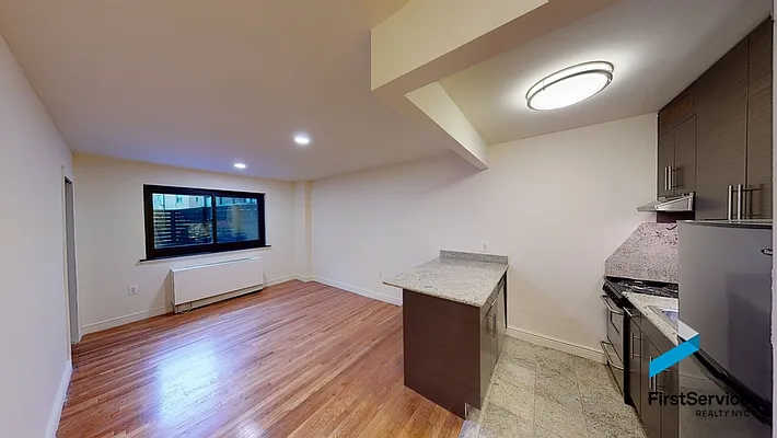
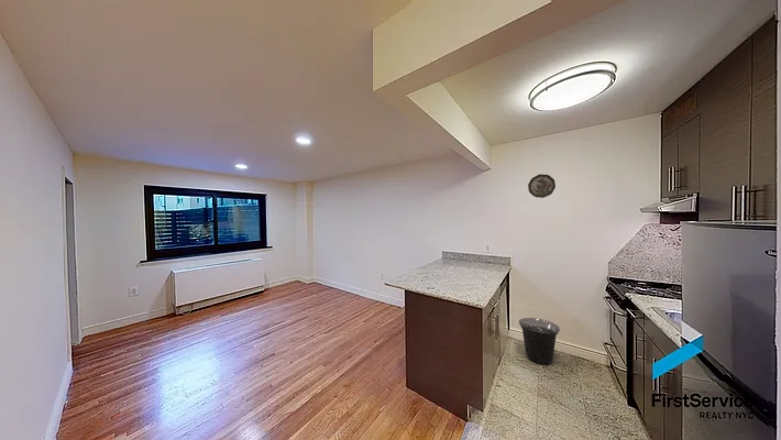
+ trash can [518,317,561,365]
+ decorative plate [527,173,557,199]
